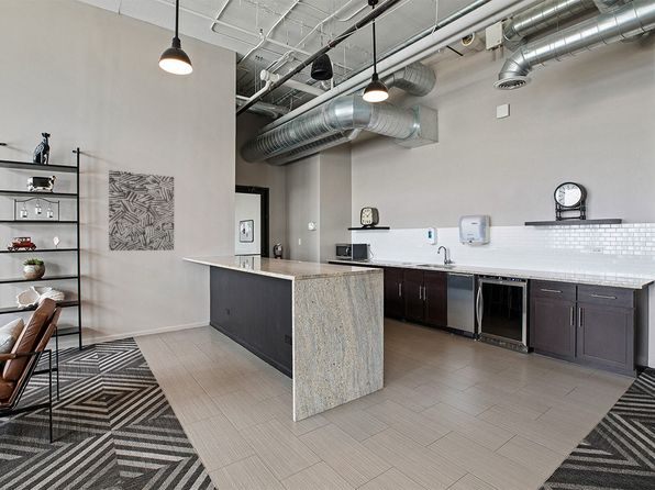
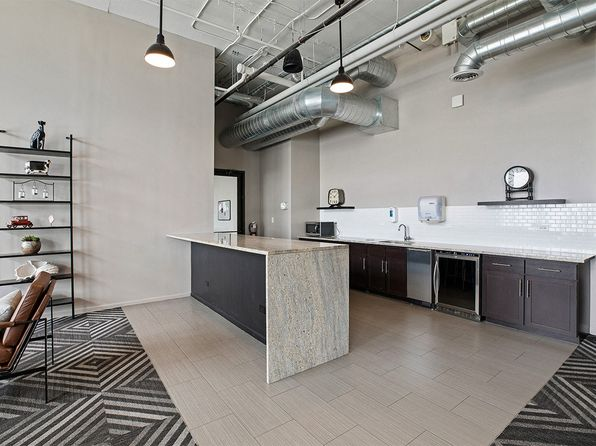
- wall art [108,169,175,252]
